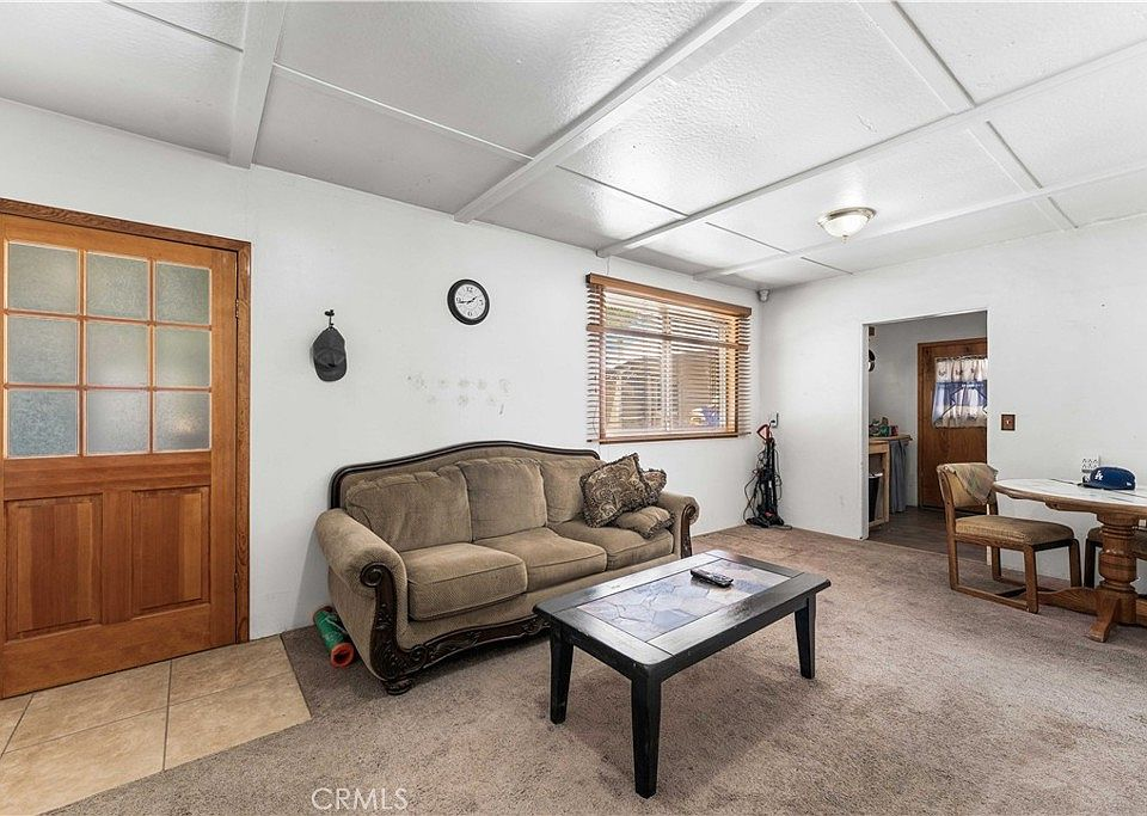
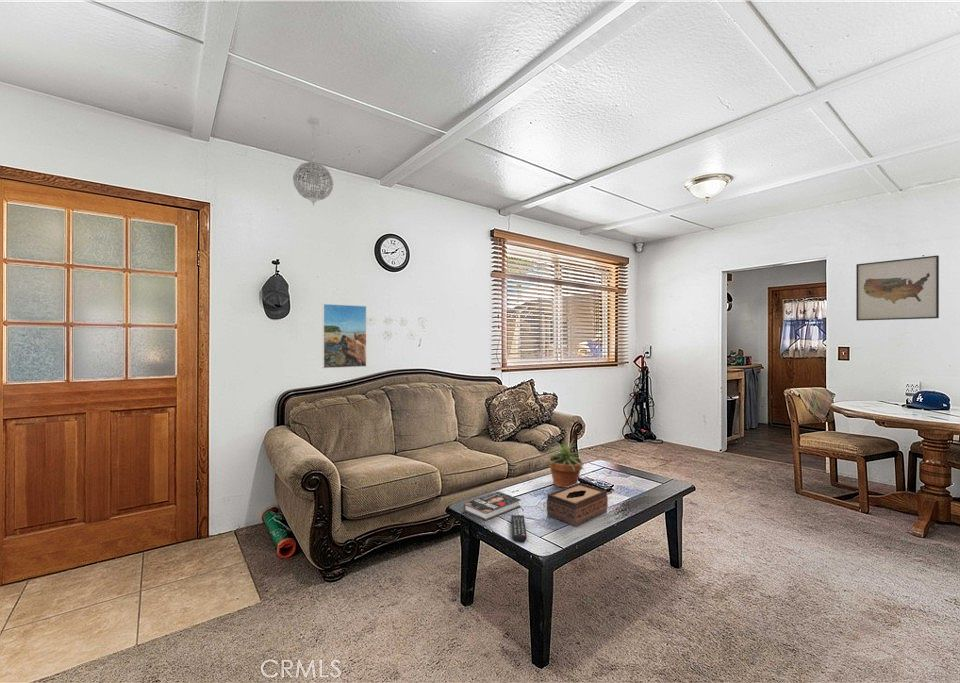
+ remote control [510,514,528,543]
+ wall art [855,254,940,322]
+ tissue box [546,482,609,528]
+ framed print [321,303,367,369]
+ potted plant [545,437,589,489]
+ book [463,491,522,521]
+ pendant light [292,116,334,207]
